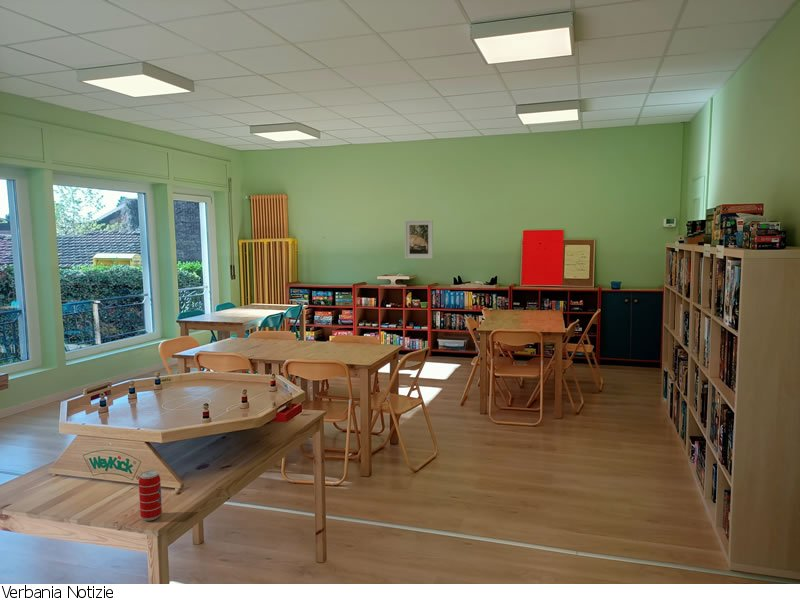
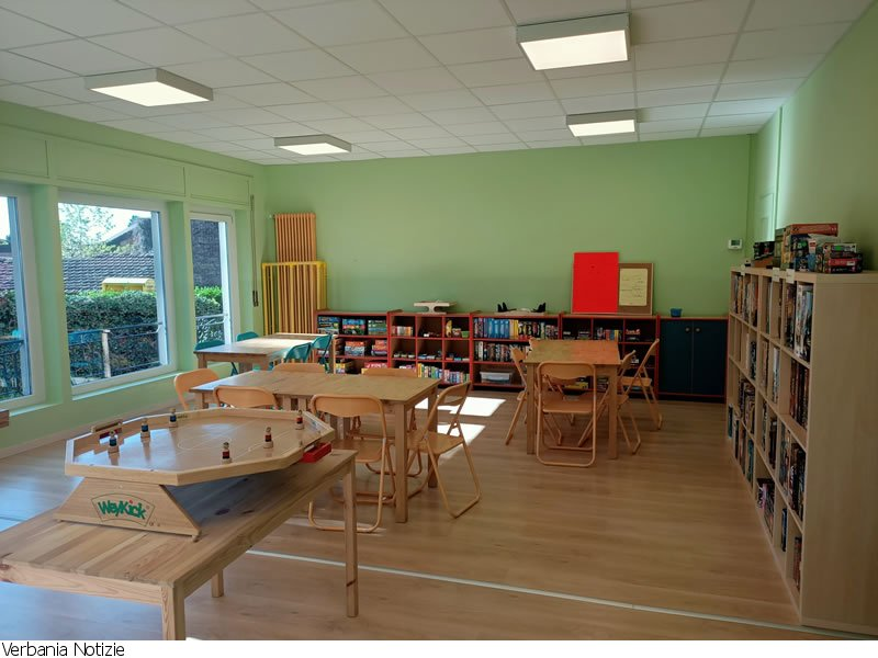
- beverage can [138,469,163,522]
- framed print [404,219,434,260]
